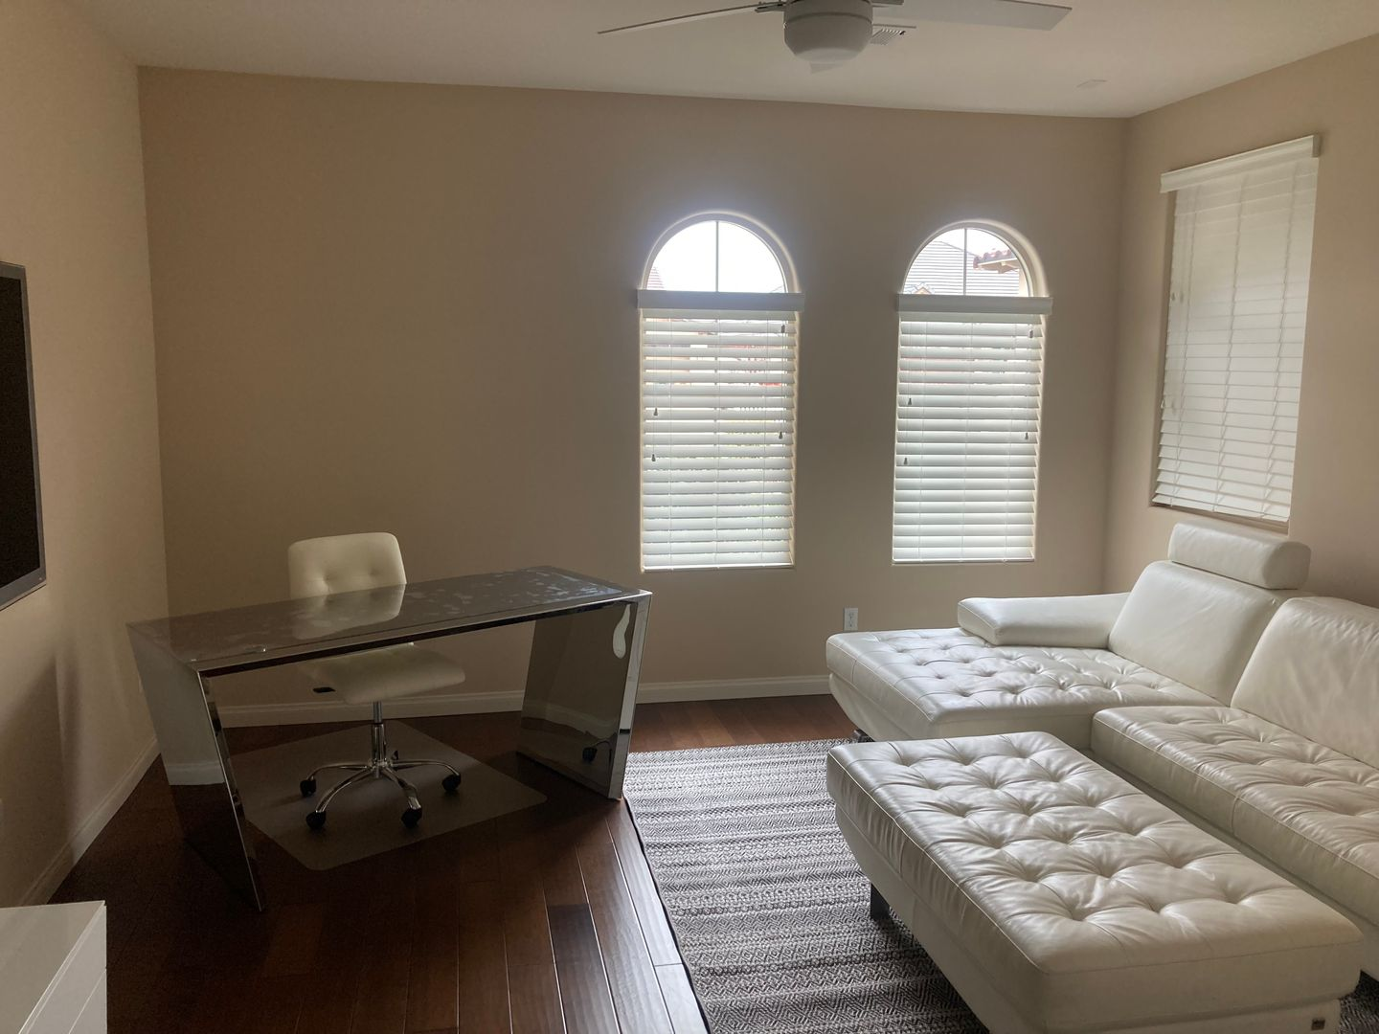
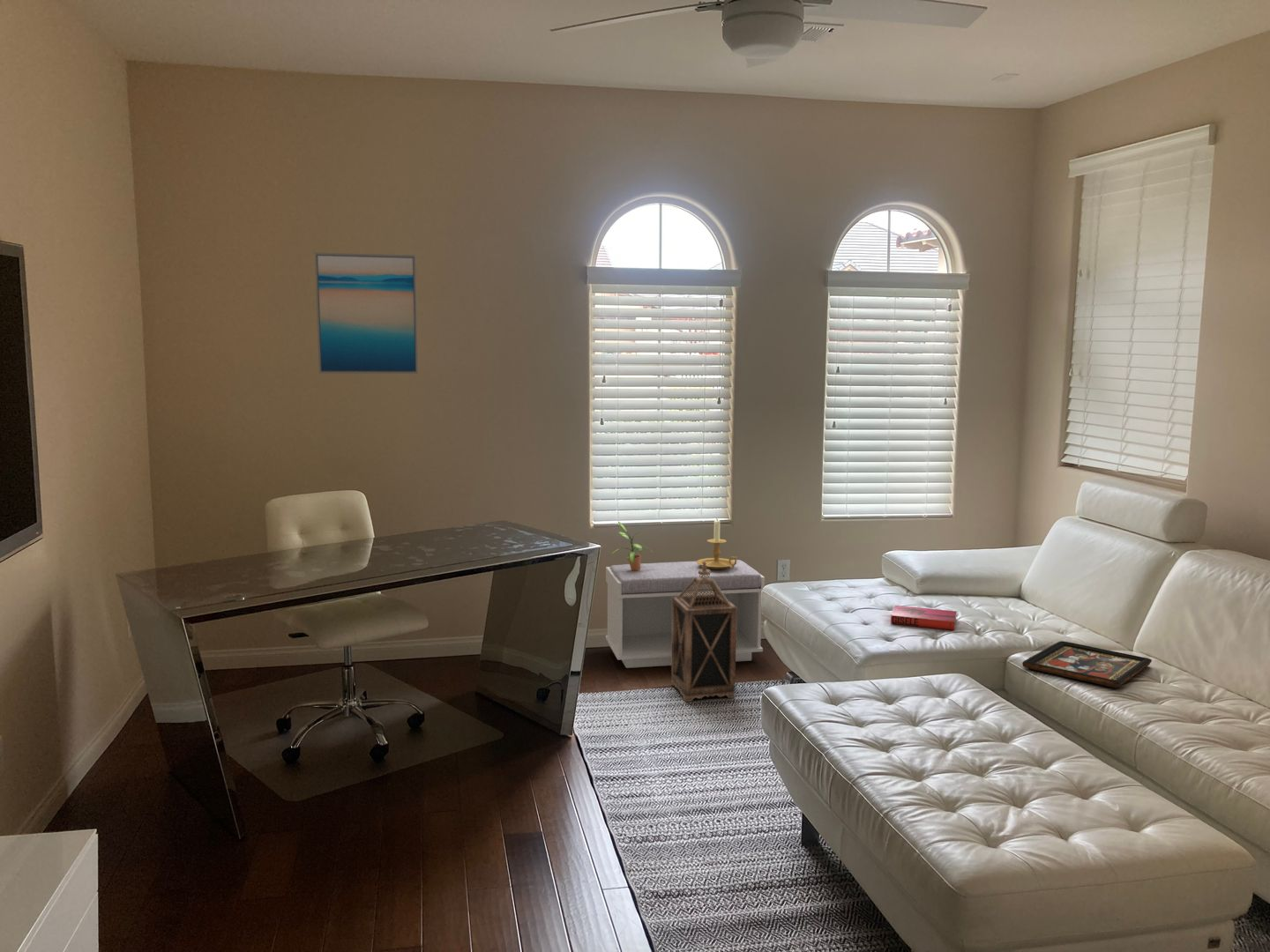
+ decorative tray [1021,640,1153,688]
+ potted plant [609,521,654,571]
+ hardback book [890,605,958,631]
+ candle holder [696,517,738,569]
+ lantern [670,562,736,703]
+ wall art [314,252,419,375]
+ bench [605,559,766,669]
